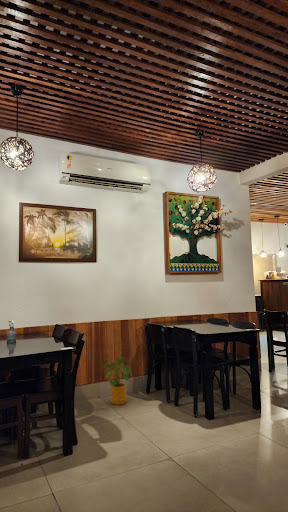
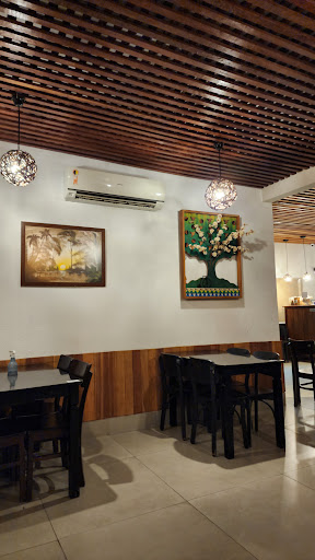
- house plant [101,355,134,406]
